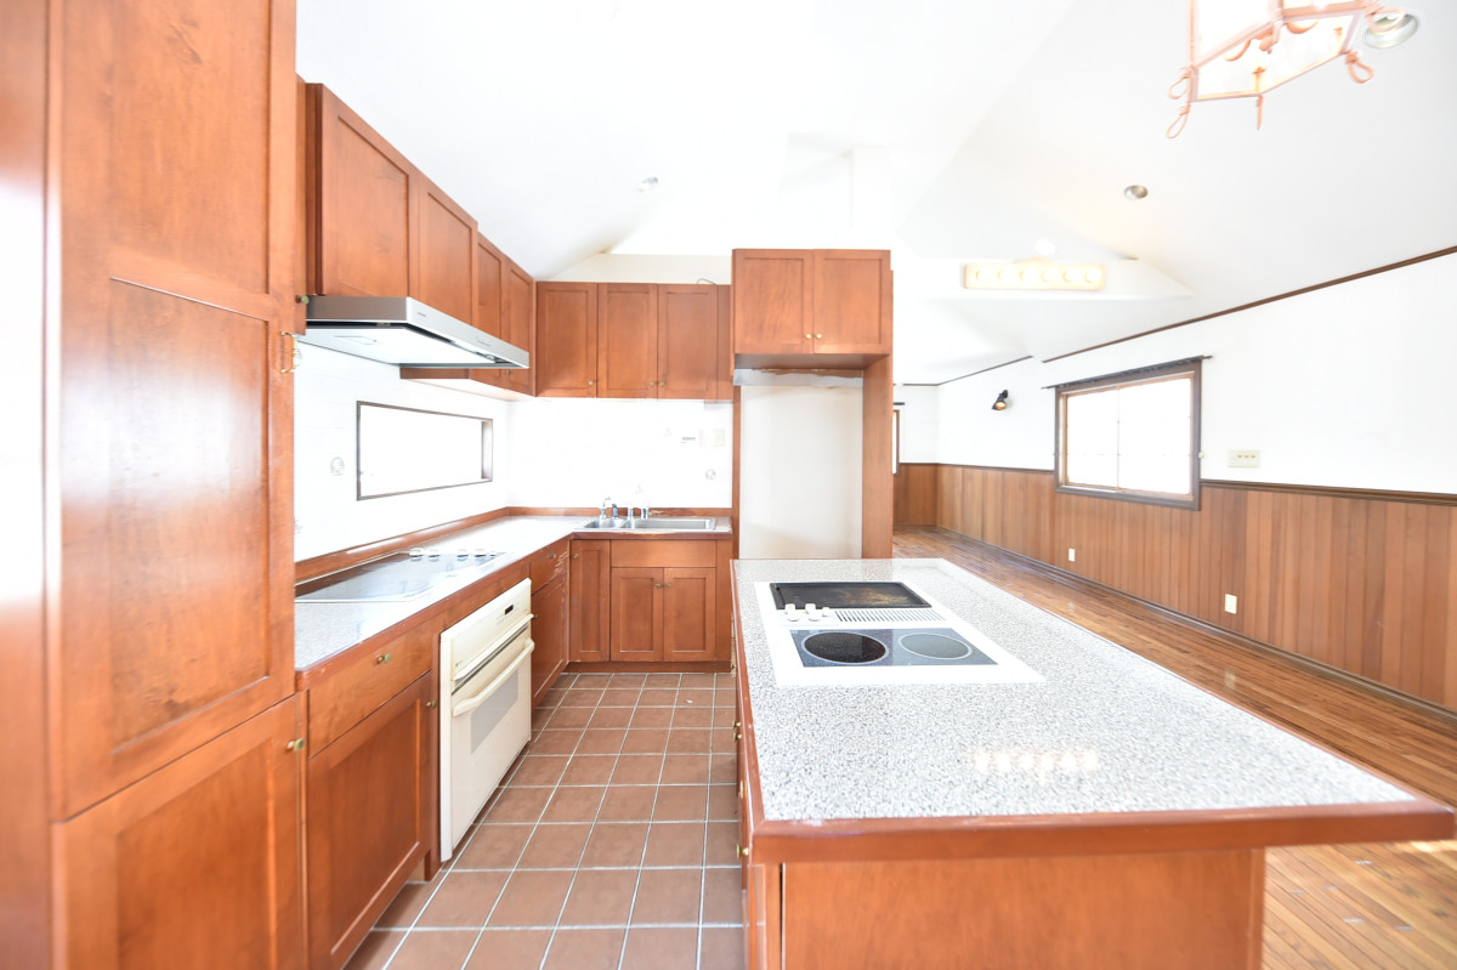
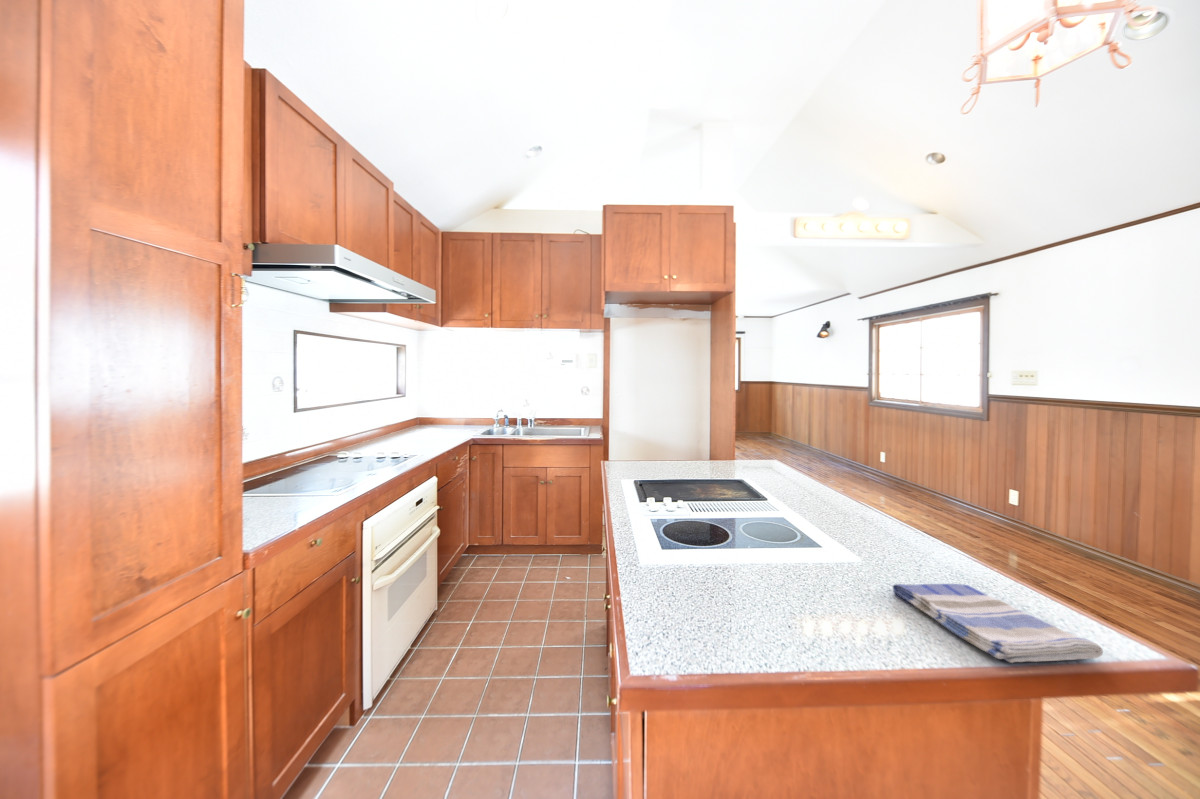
+ dish towel [892,583,1104,664]
